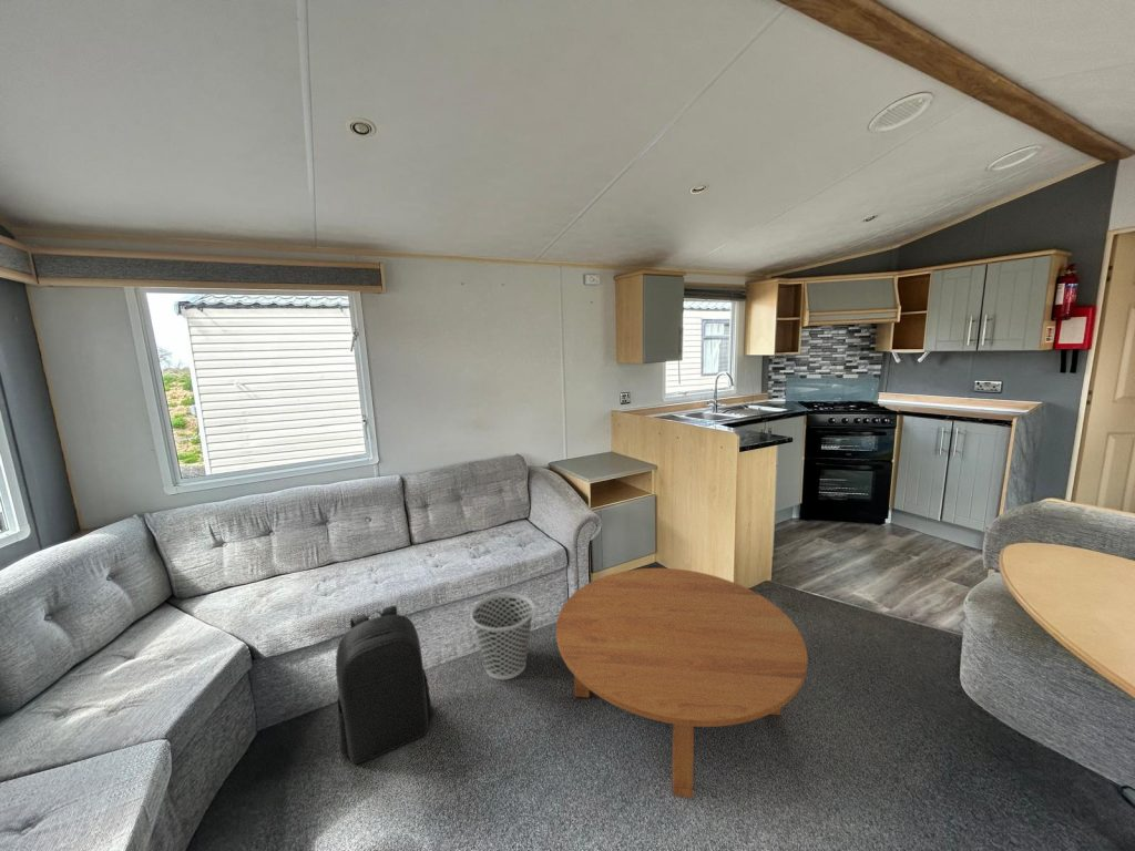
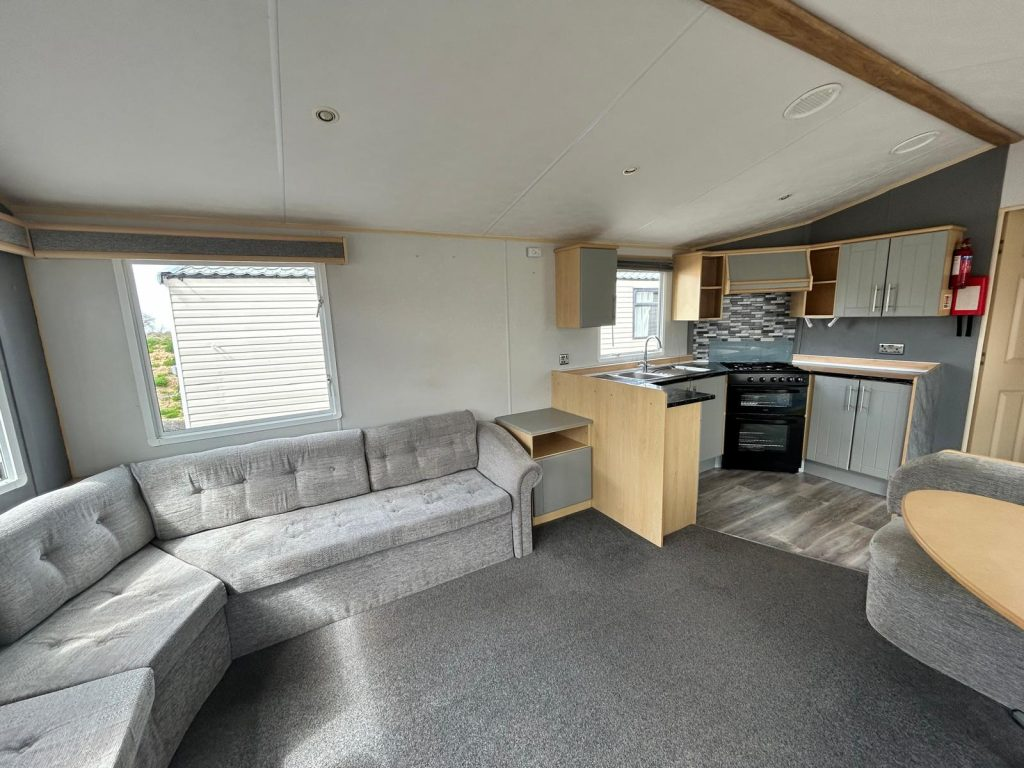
- backpack [335,605,434,765]
- wastebasket [470,592,535,680]
- coffee table [555,567,809,799]
